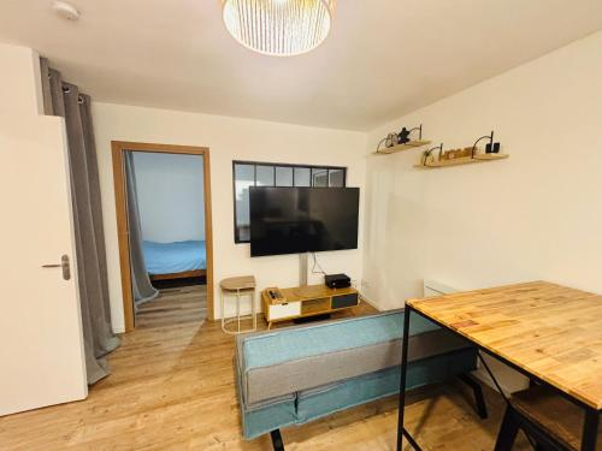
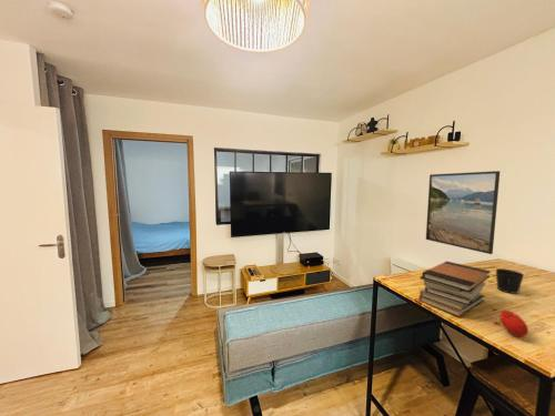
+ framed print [425,170,501,255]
+ cup [495,267,525,295]
+ book stack [418,261,492,318]
+ fruit [498,310,529,338]
